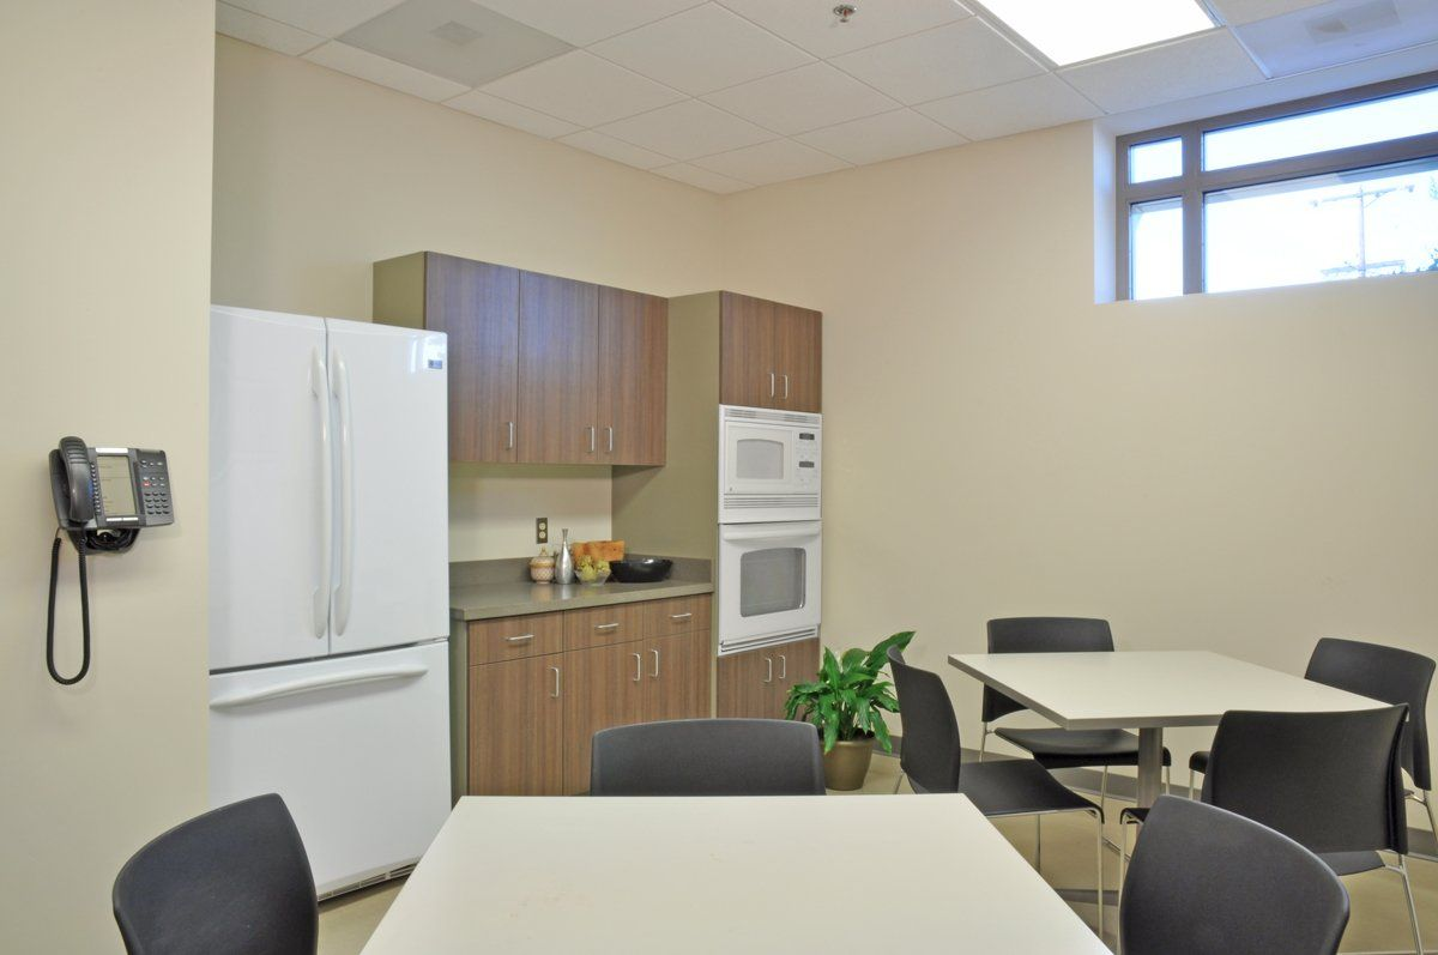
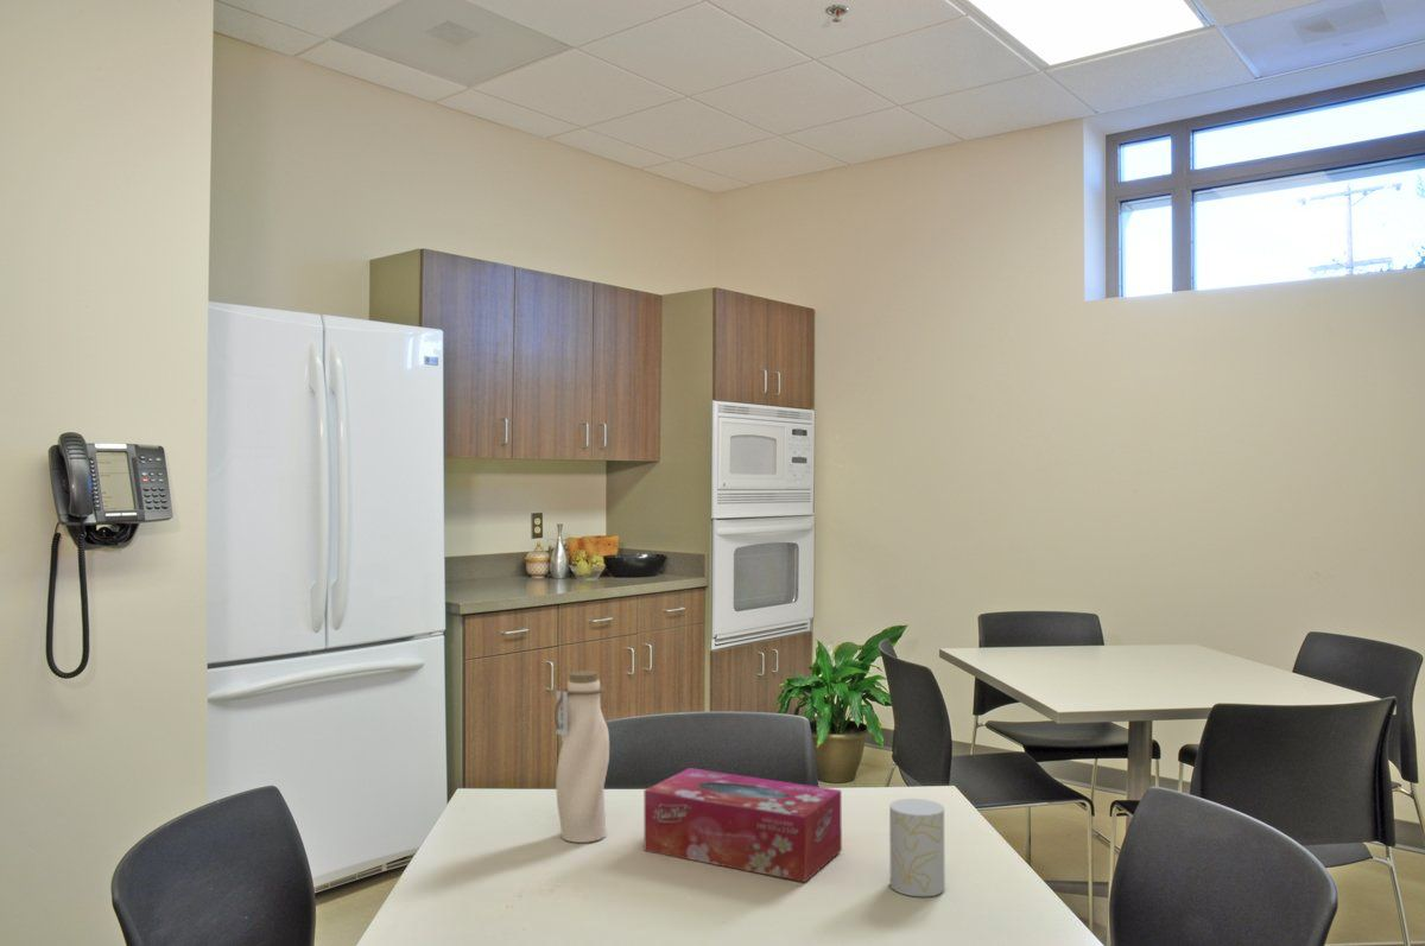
+ cup [888,798,946,897]
+ tissue box [644,767,843,883]
+ water bottle [553,669,610,844]
